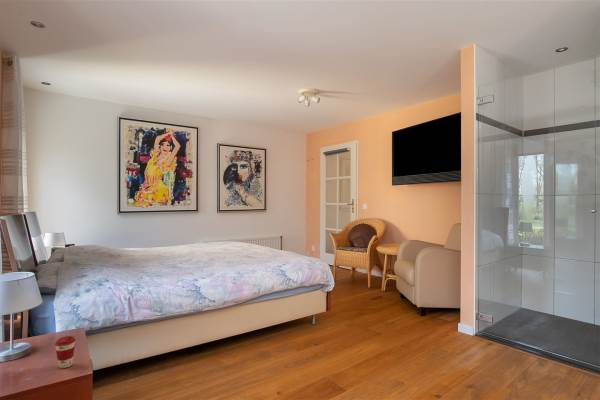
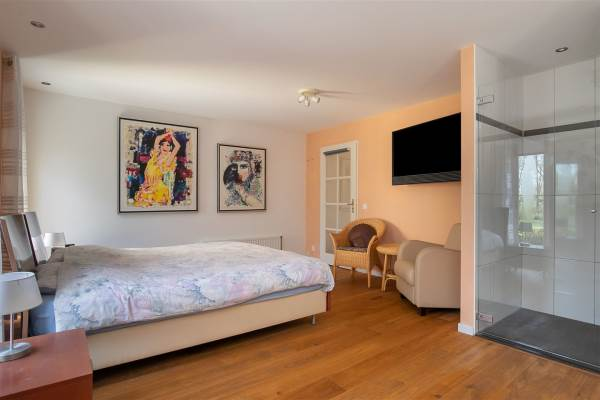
- coffee cup [54,335,76,369]
